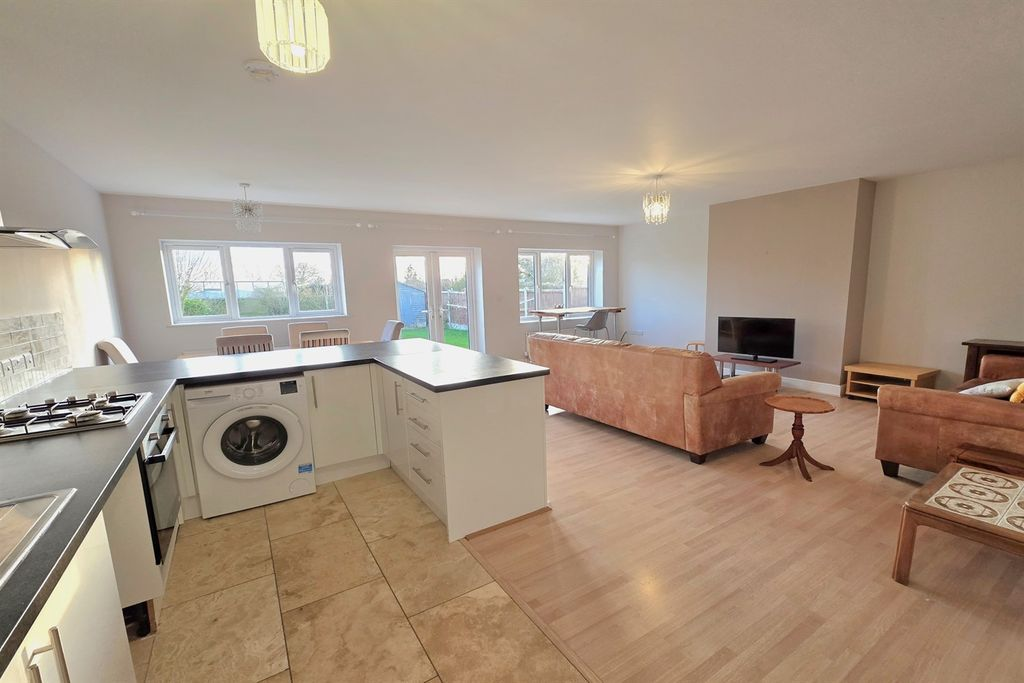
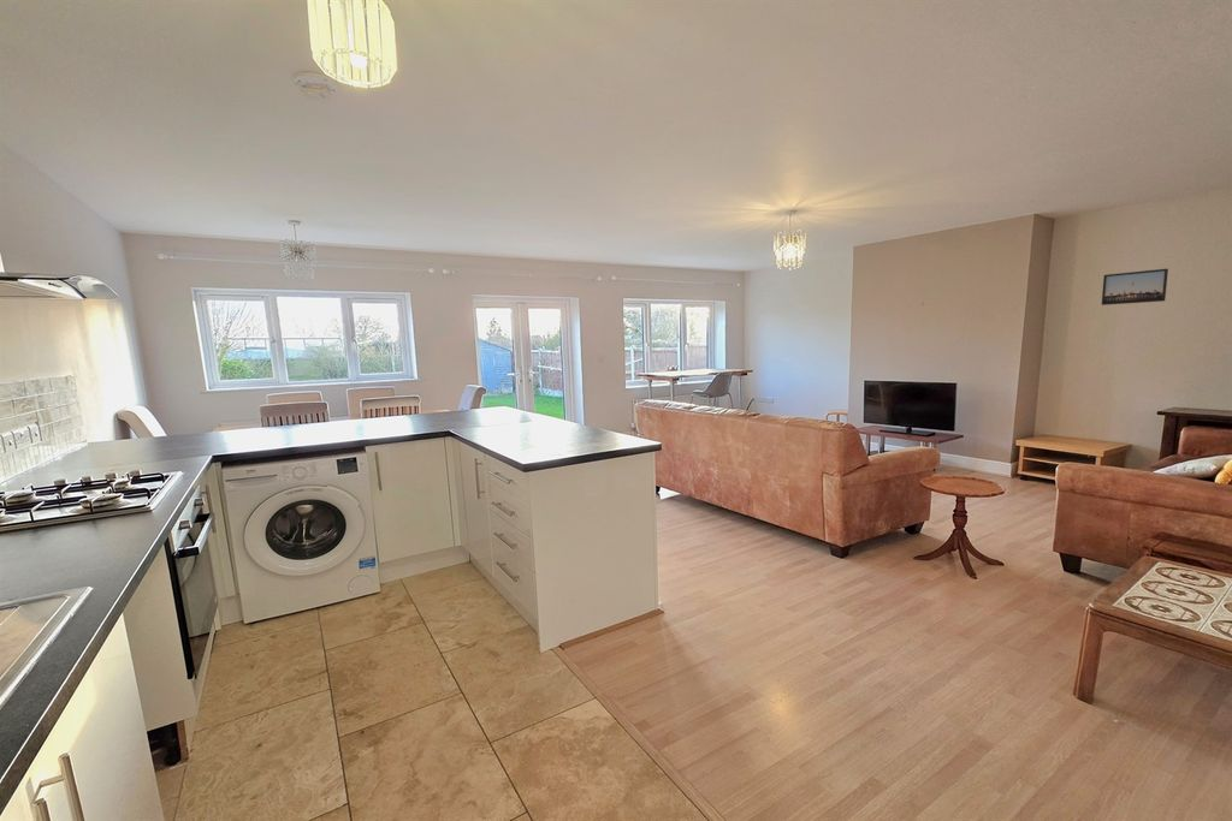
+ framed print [1101,268,1169,307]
